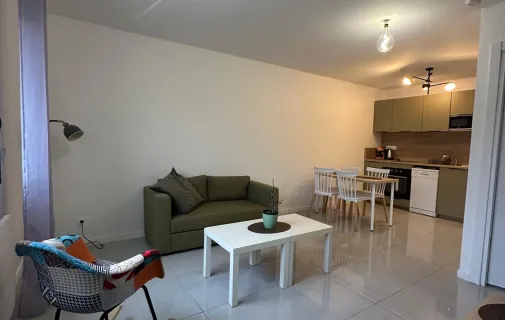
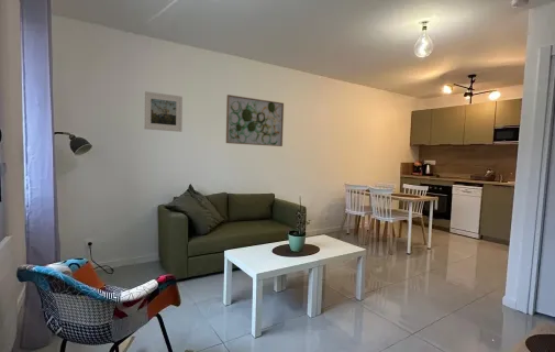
+ wall art [225,94,285,147]
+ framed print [143,90,184,133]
